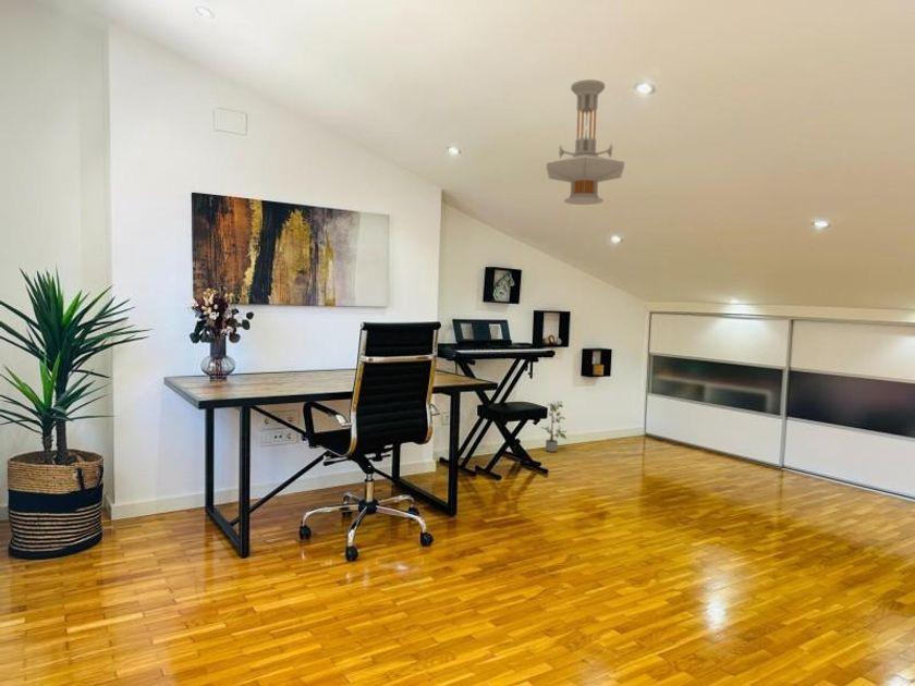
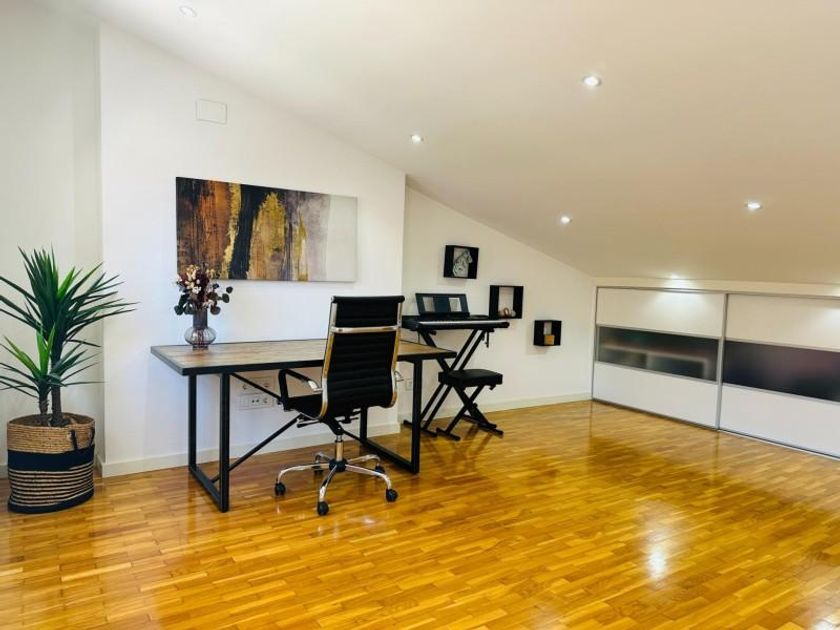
- potted plant [539,401,568,453]
- ceiling light fixture [546,78,625,206]
